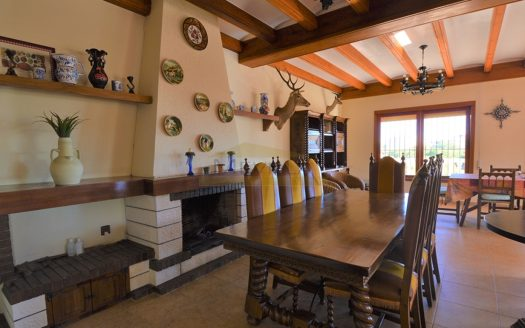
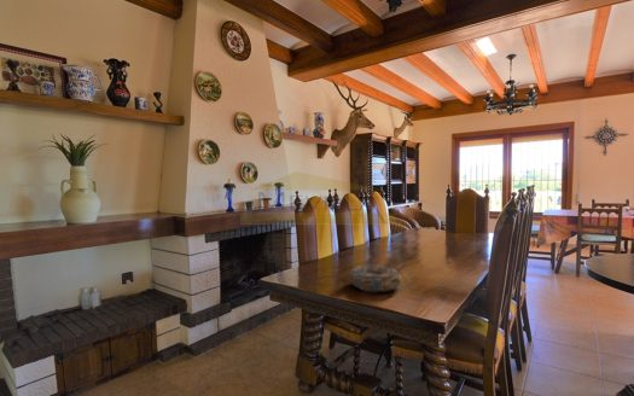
+ decorative bowl [348,264,402,293]
